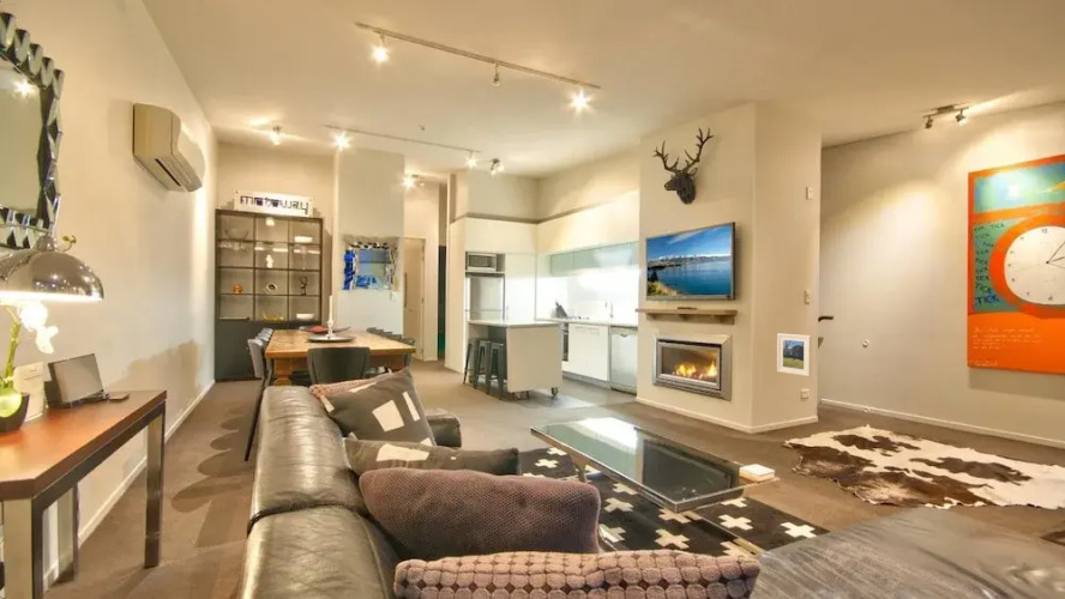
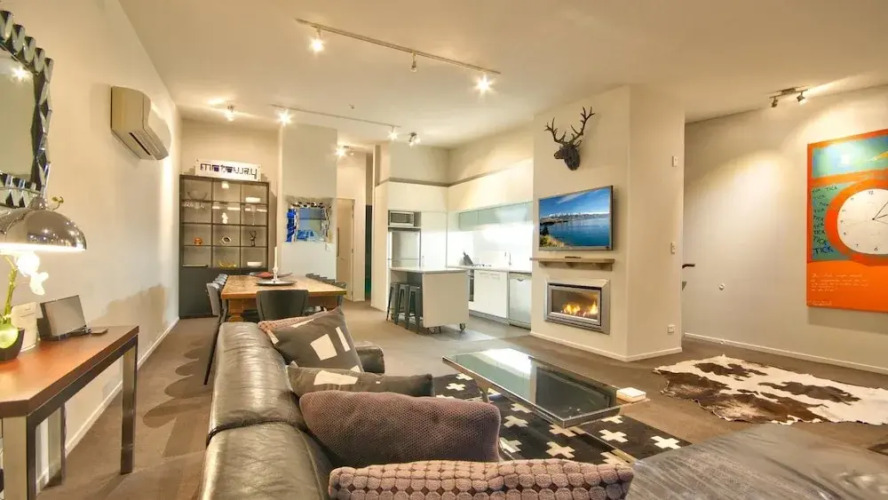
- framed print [776,332,812,377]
